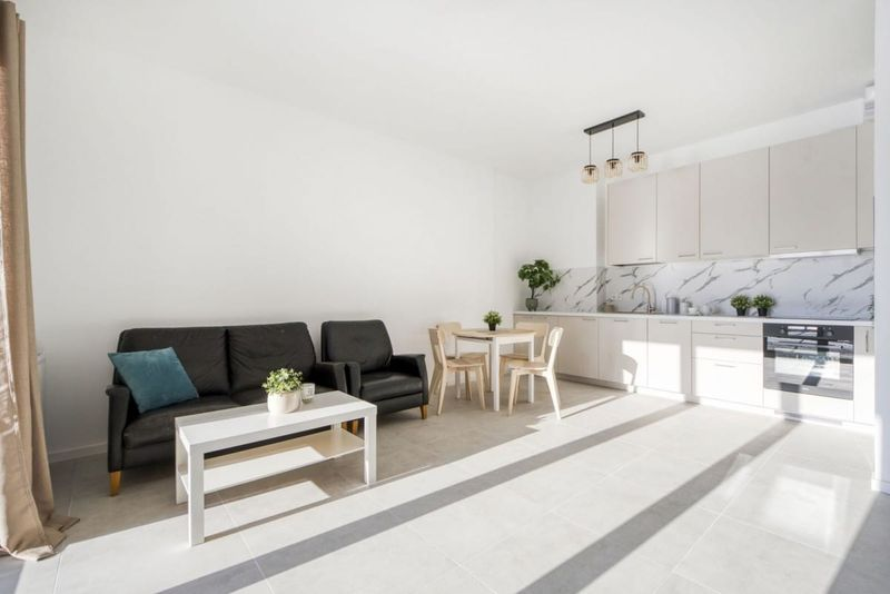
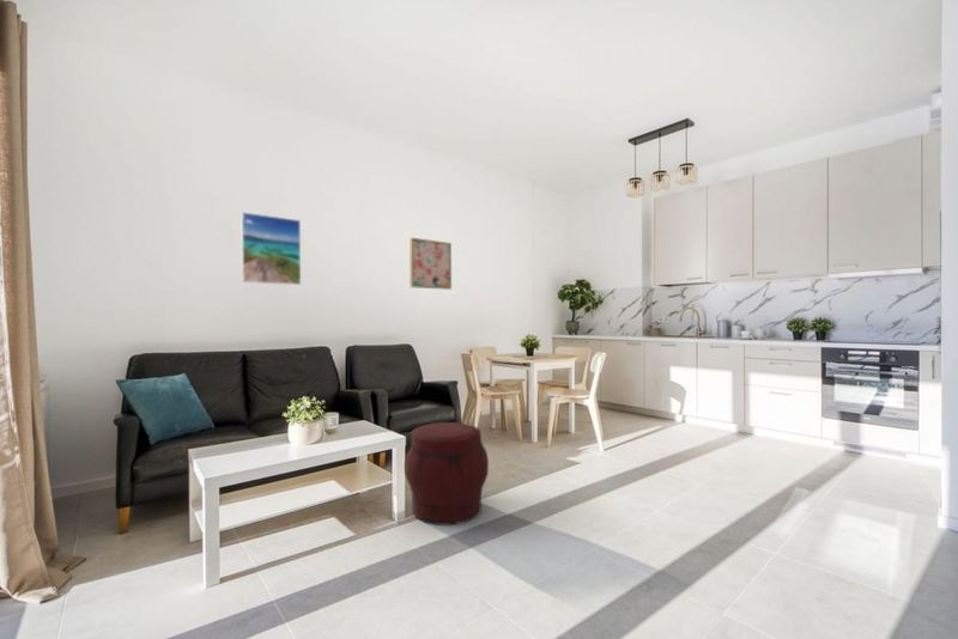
+ wall art [408,237,453,291]
+ ottoman [404,421,490,527]
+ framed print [240,211,302,286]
